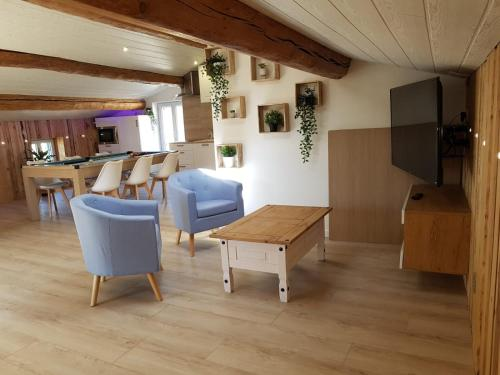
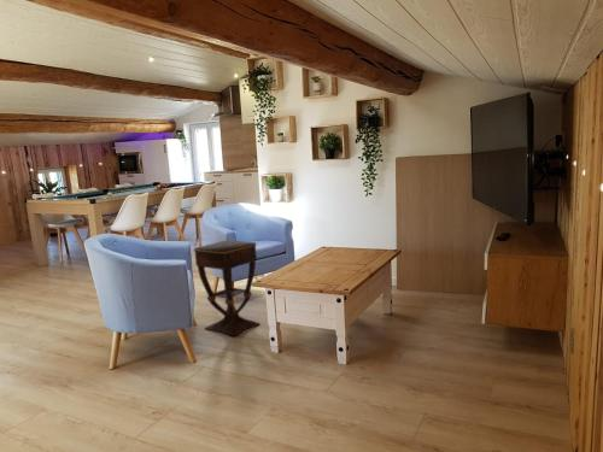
+ side table [193,240,260,337]
